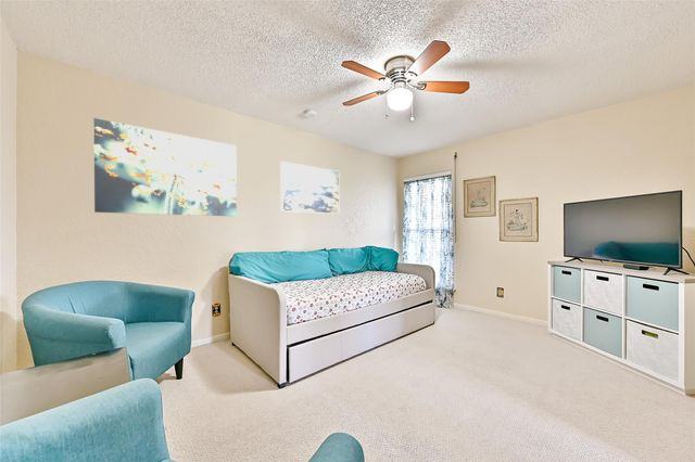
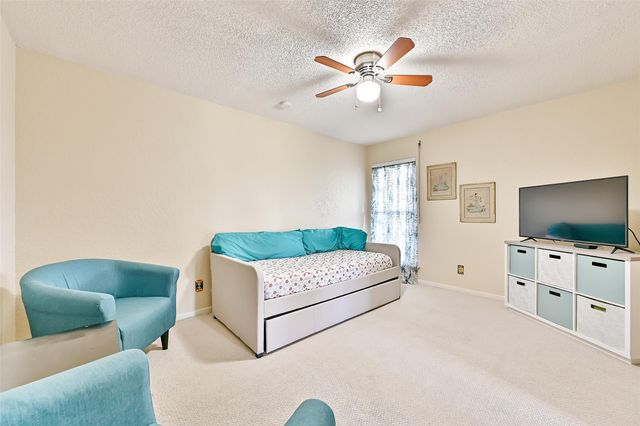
- wall art [93,117,238,217]
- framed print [280,161,340,215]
